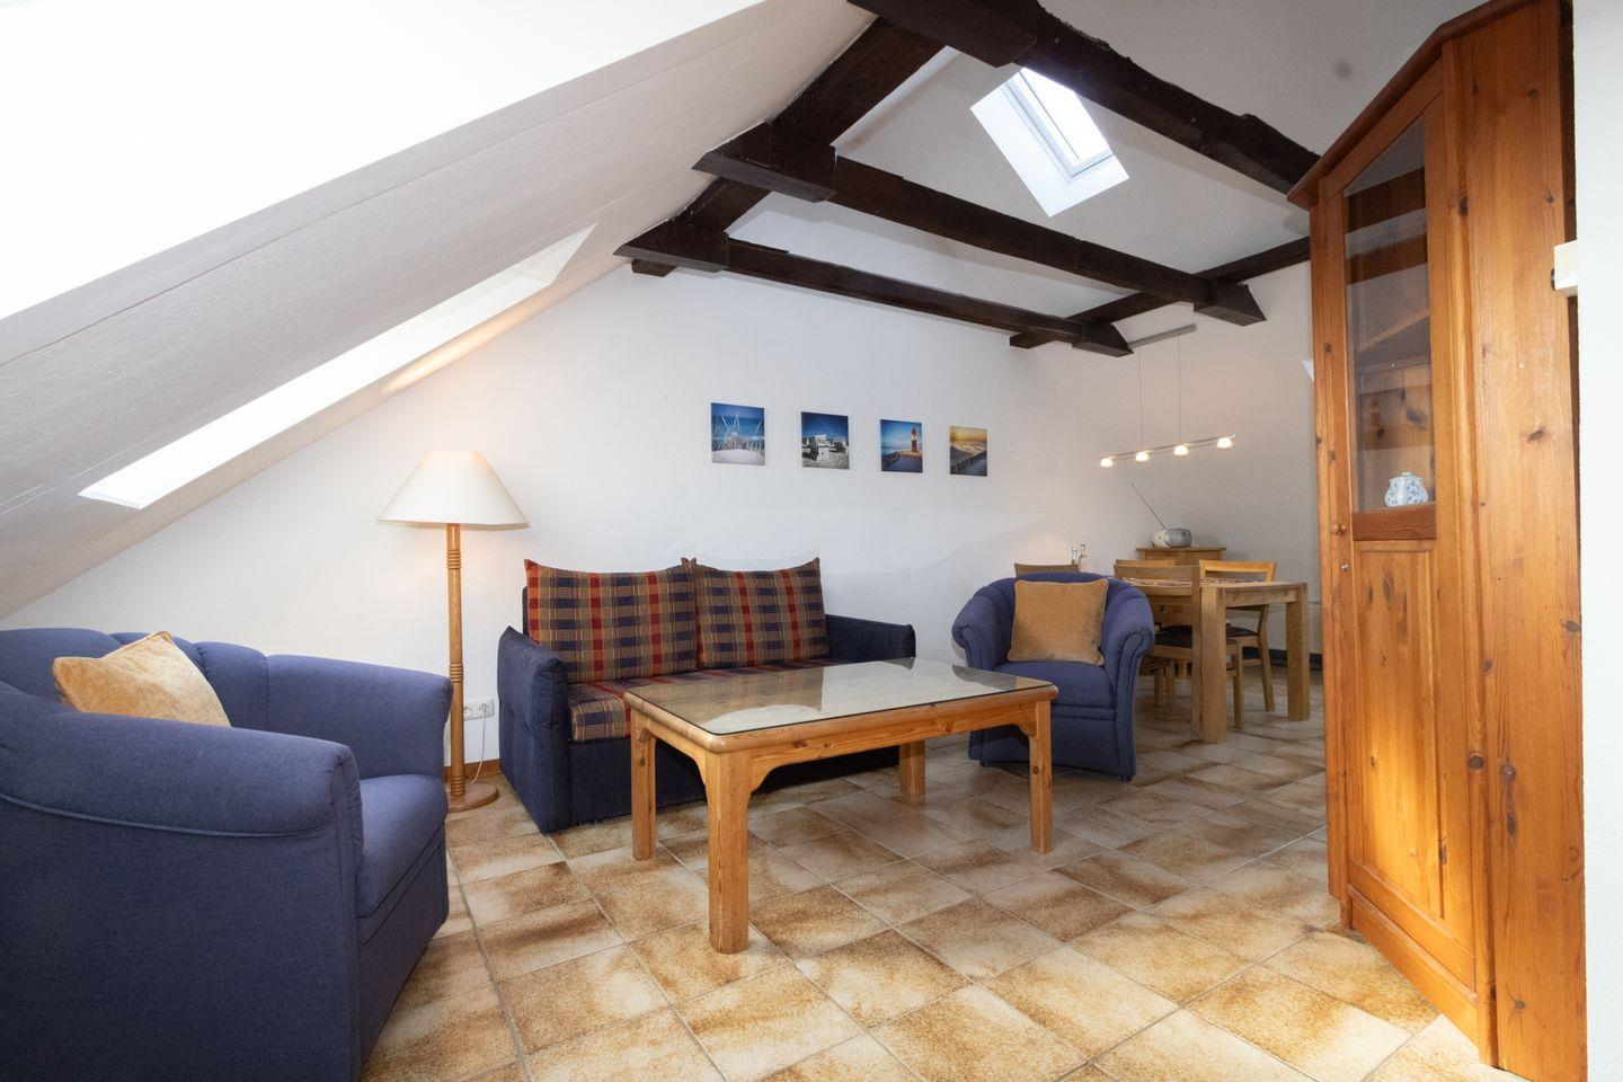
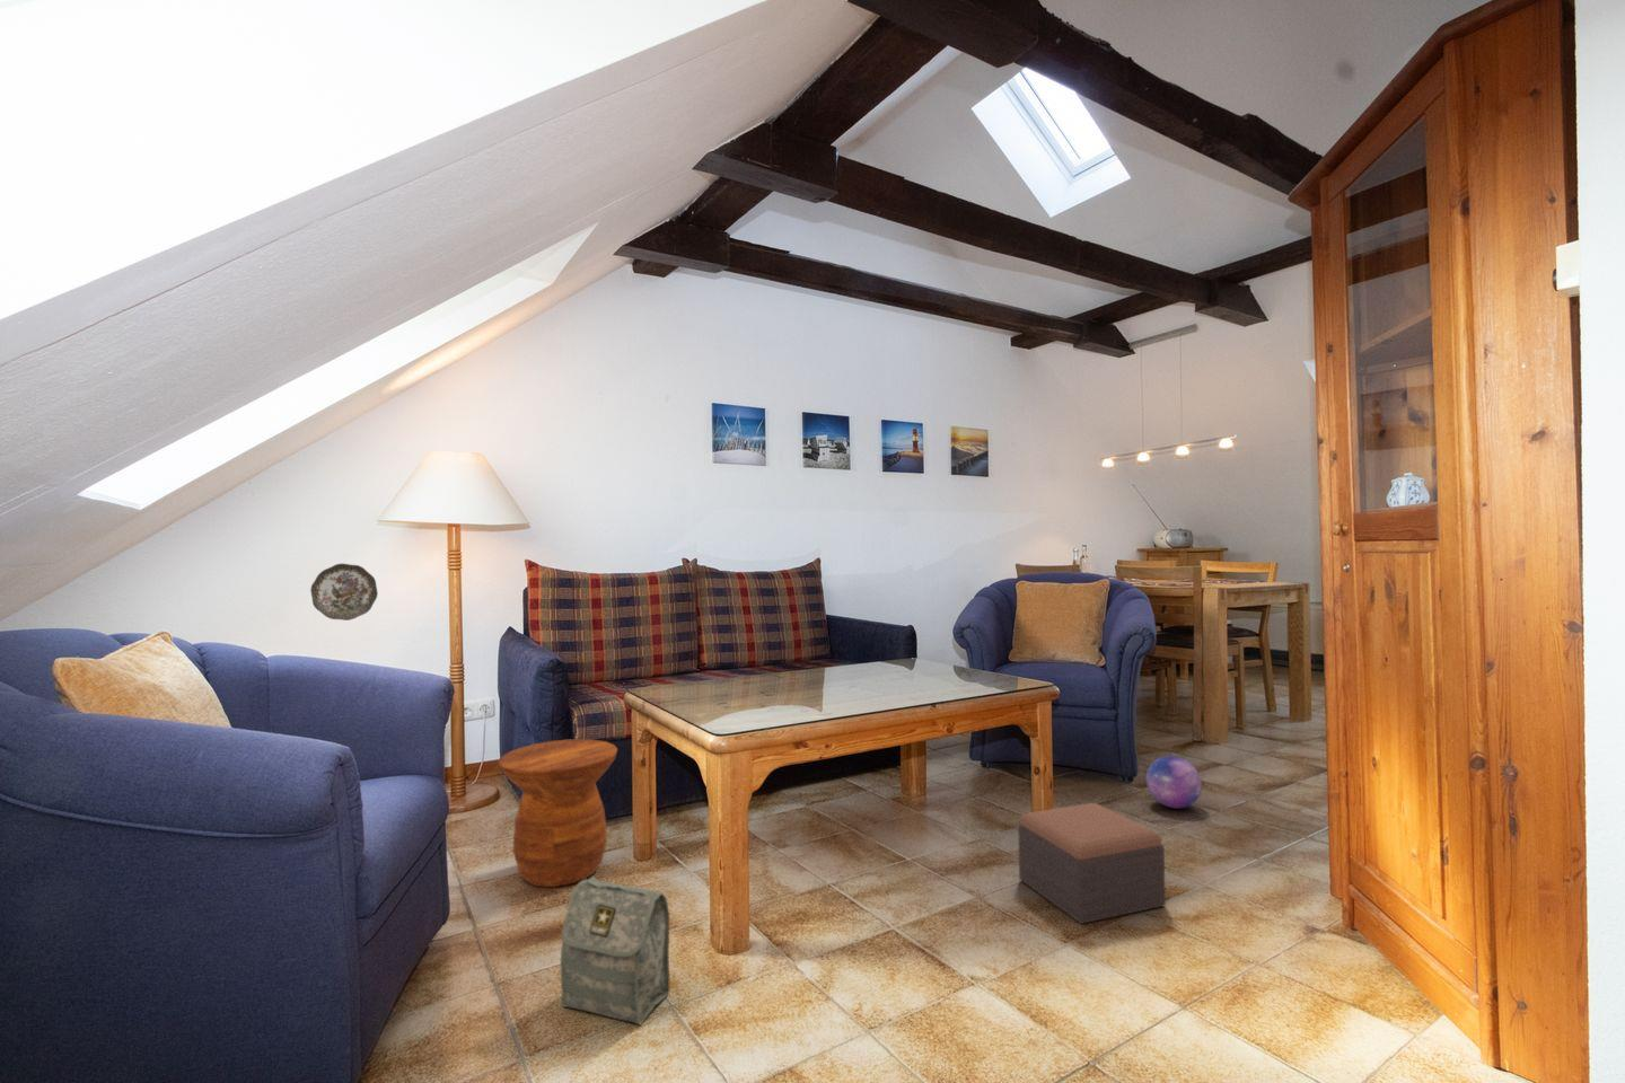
+ footstool [1017,803,1167,925]
+ decorative plate [310,563,380,621]
+ decorative ball [1145,754,1203,810]
+ side table [497,737,618,888]
+ bag [560,875,671,1026]
